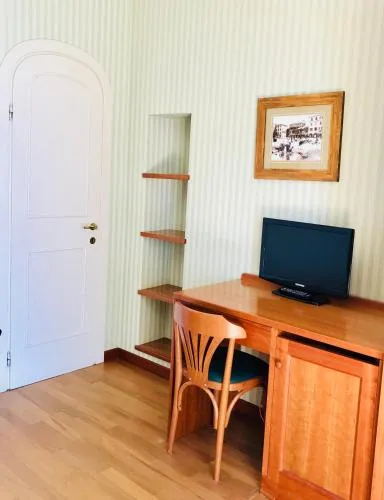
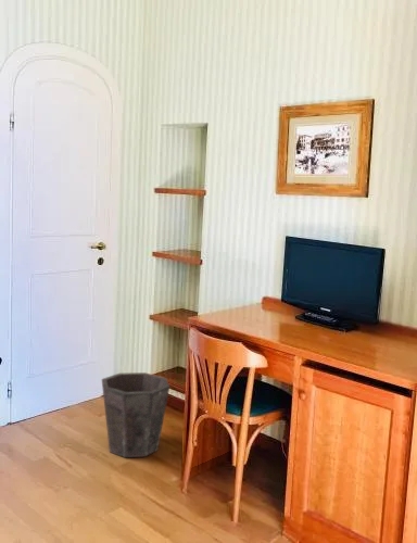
+ waste bin [101,371,170,458]
